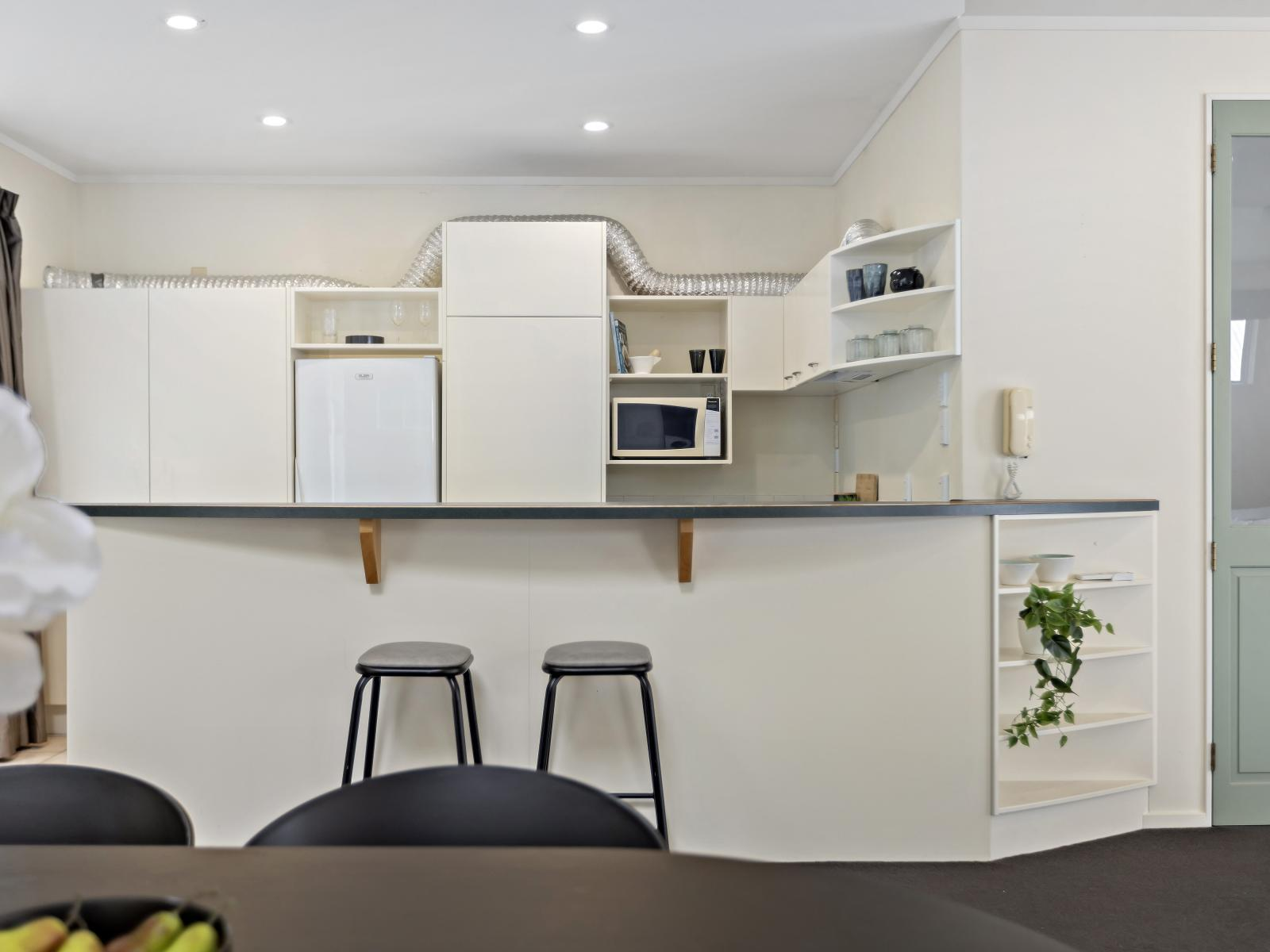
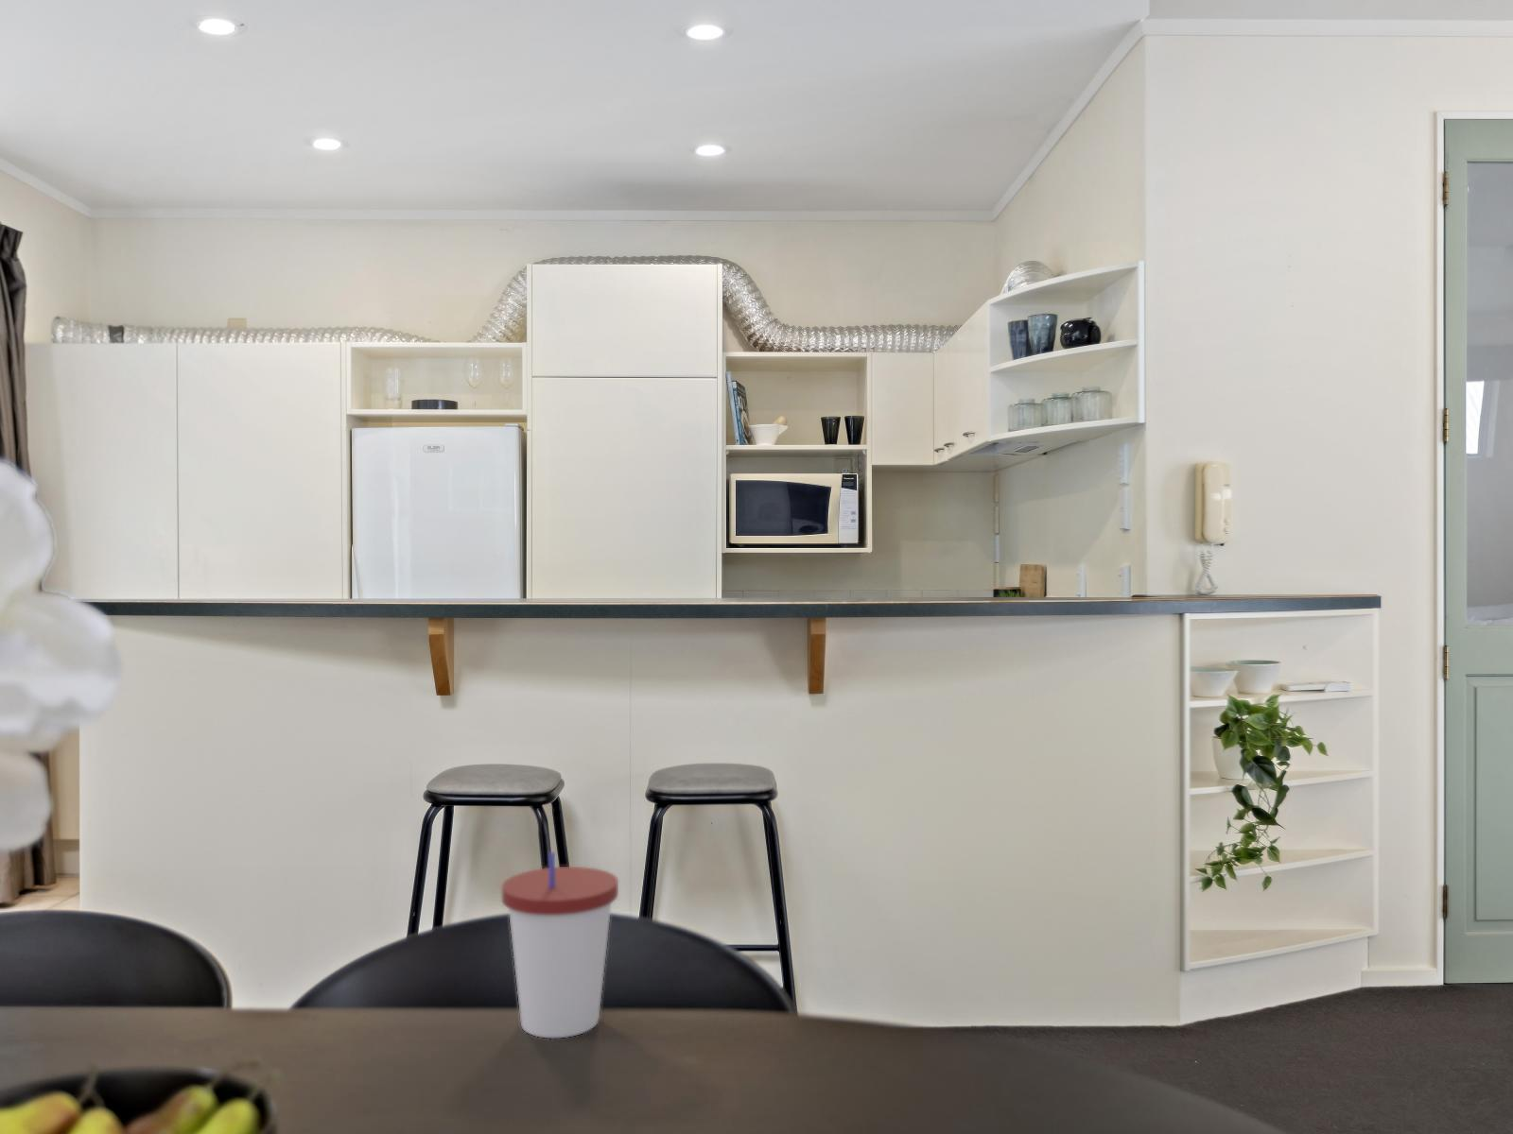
+ cup [502,850,619,1039]
